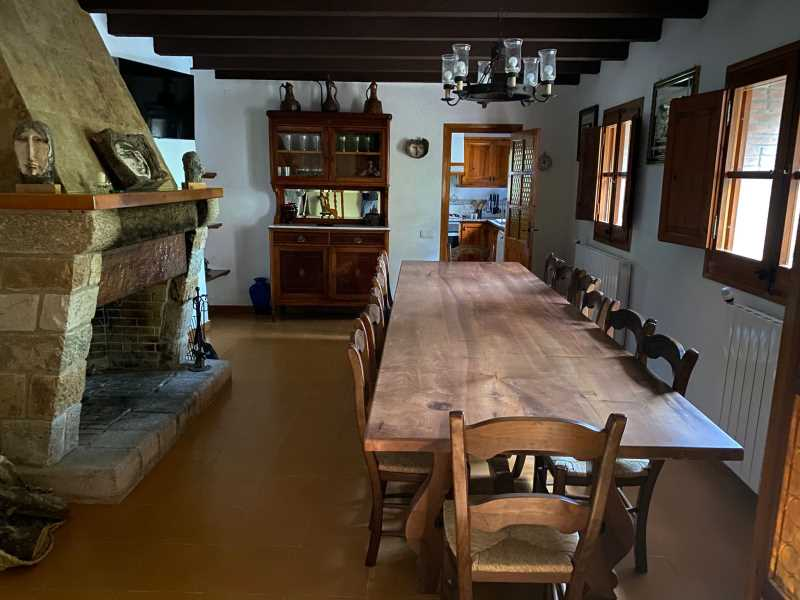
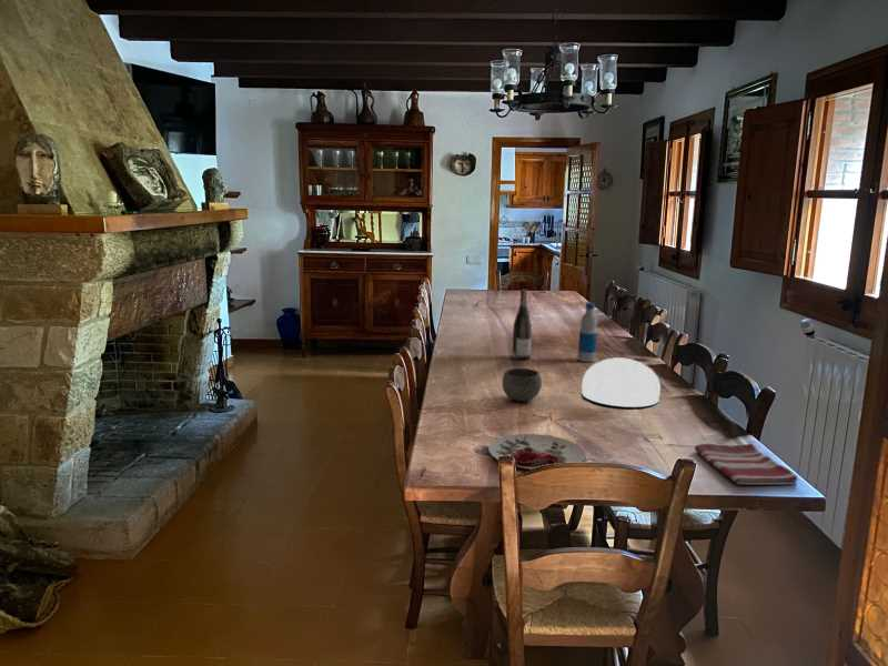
+ wine bottle [511,289,533,361]
+ bottle [577,302,598,363]
+ dish towel [694,443,799,486]
+ bowl [502,367,543,402]
+ plate [487,433,587,471]
+ plate [581,356,662,408]
